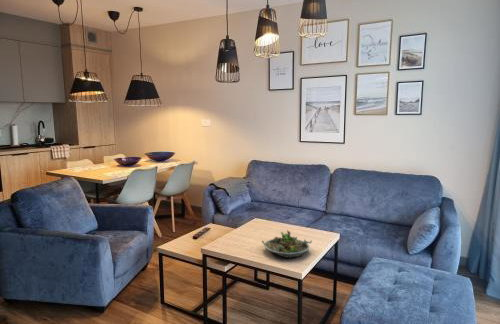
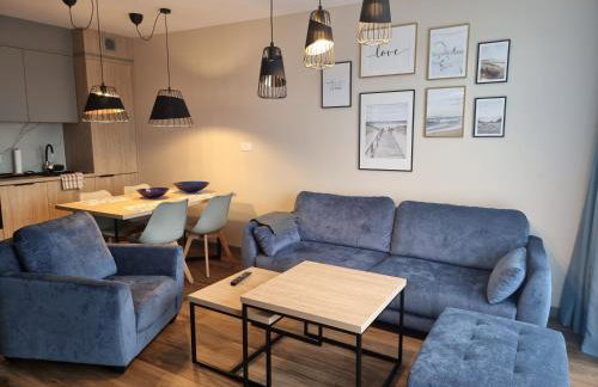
- succulent planter [261,229,313,259]
